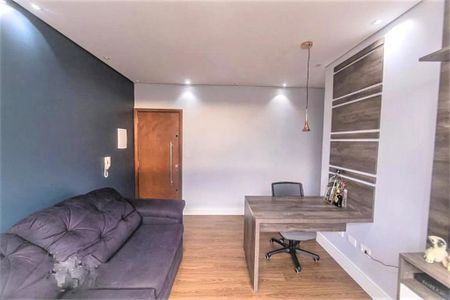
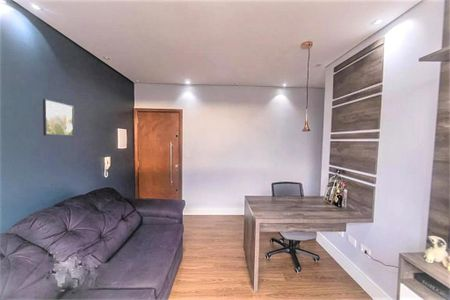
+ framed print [42,98,75,137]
